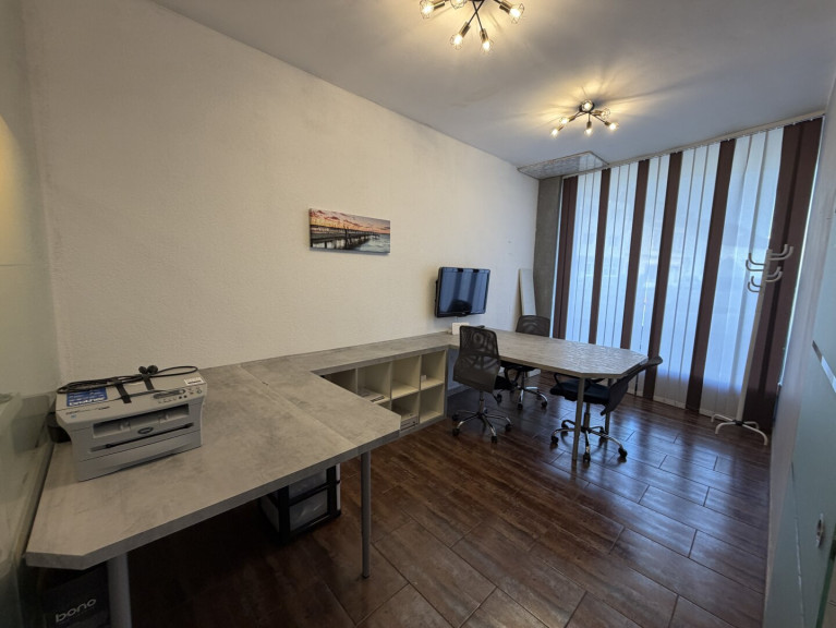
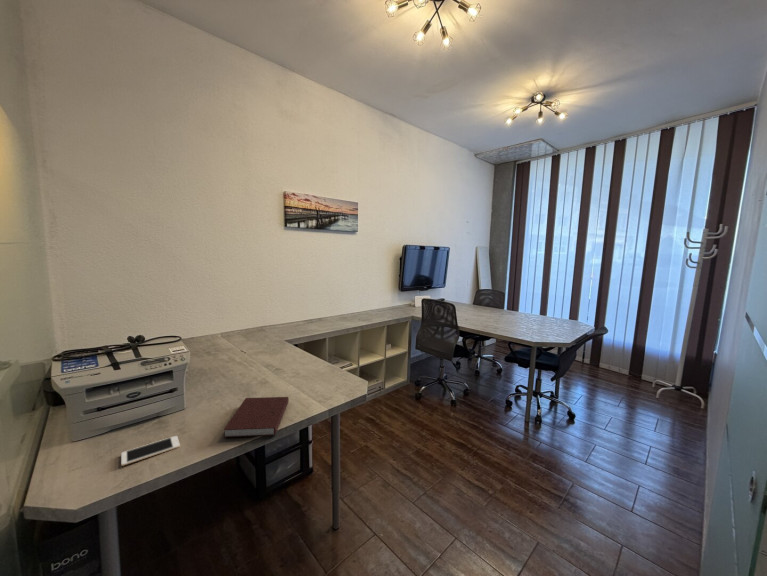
+ cell phone [120,435,181,467]
+ notebook [223,396,290,438]
